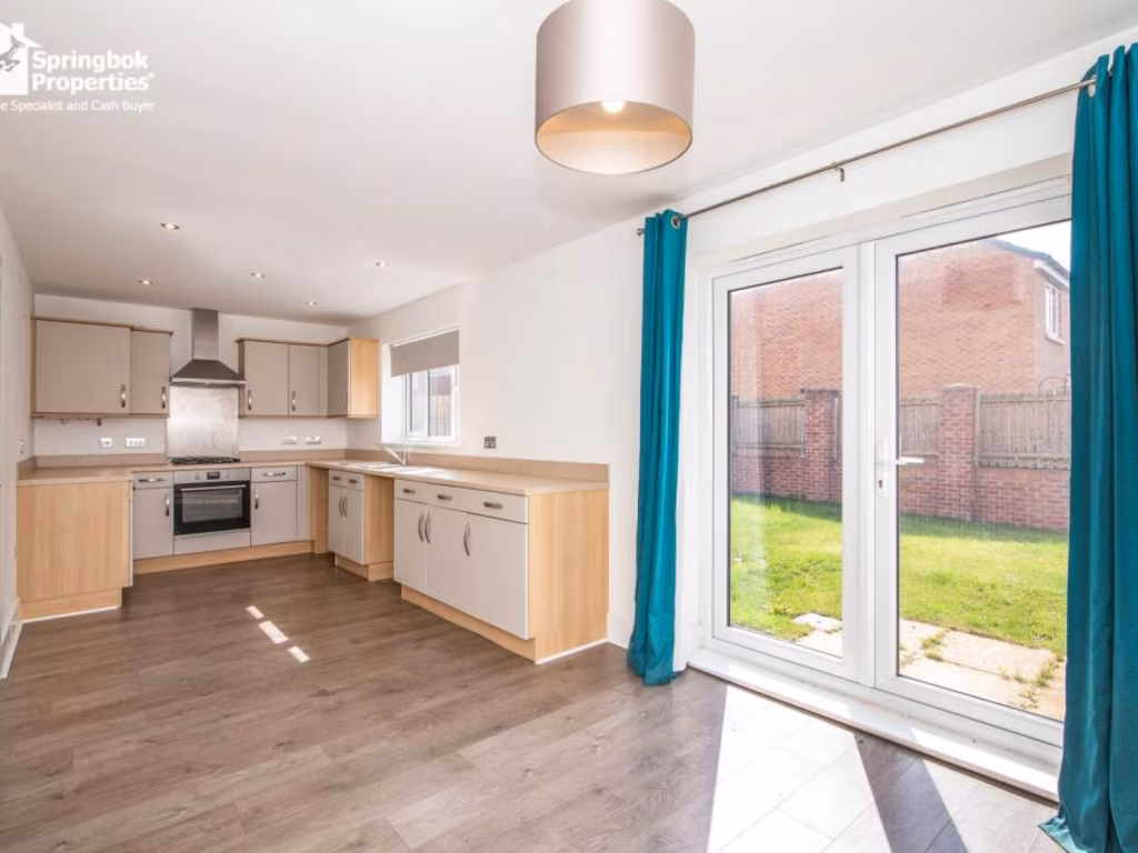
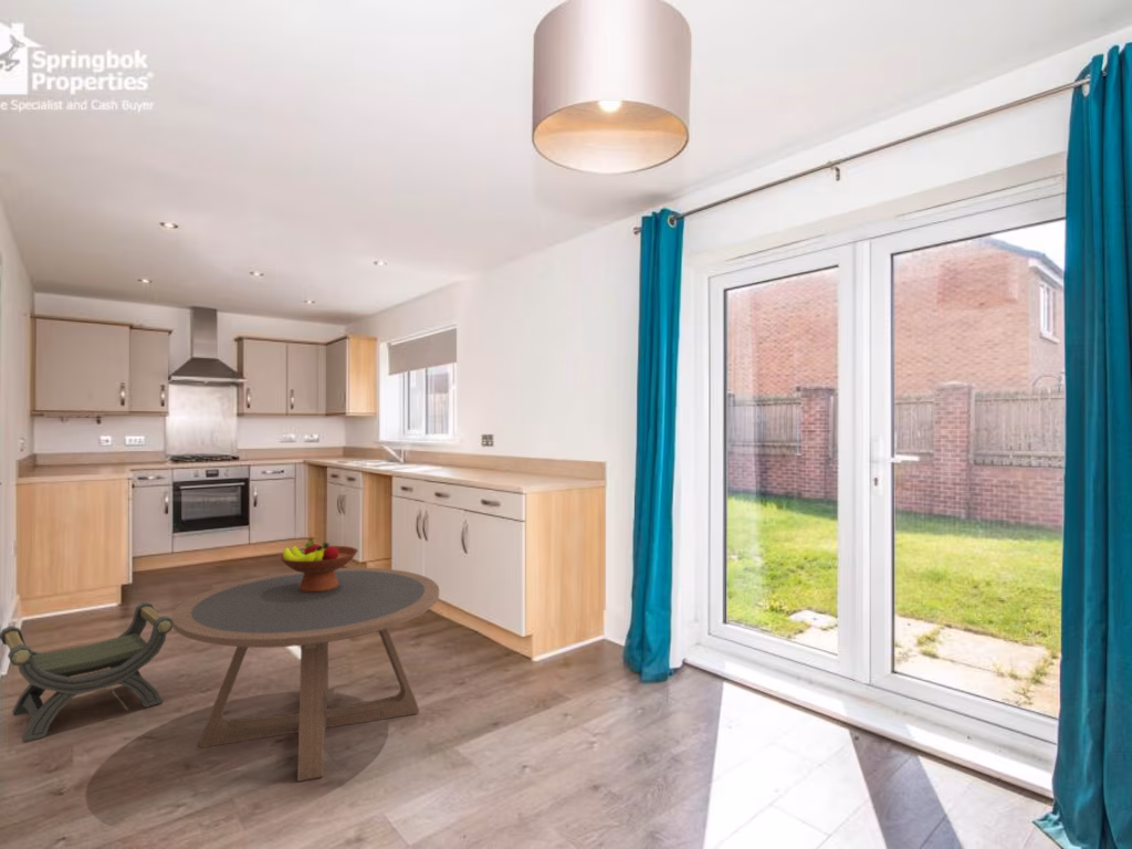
+ coffee table [170,567,440,783]
+ fruit bowl [277,541,359,593]
+ stool [0,601,174,744]
